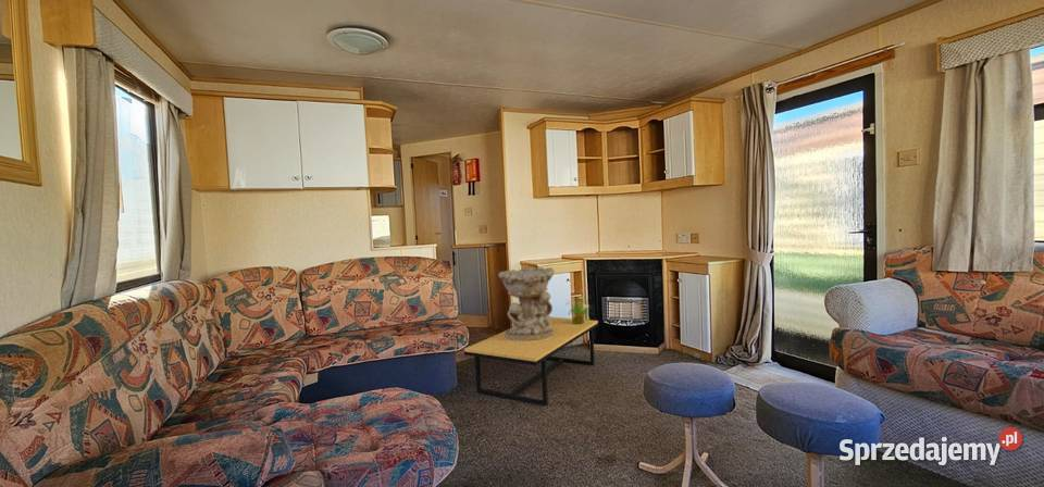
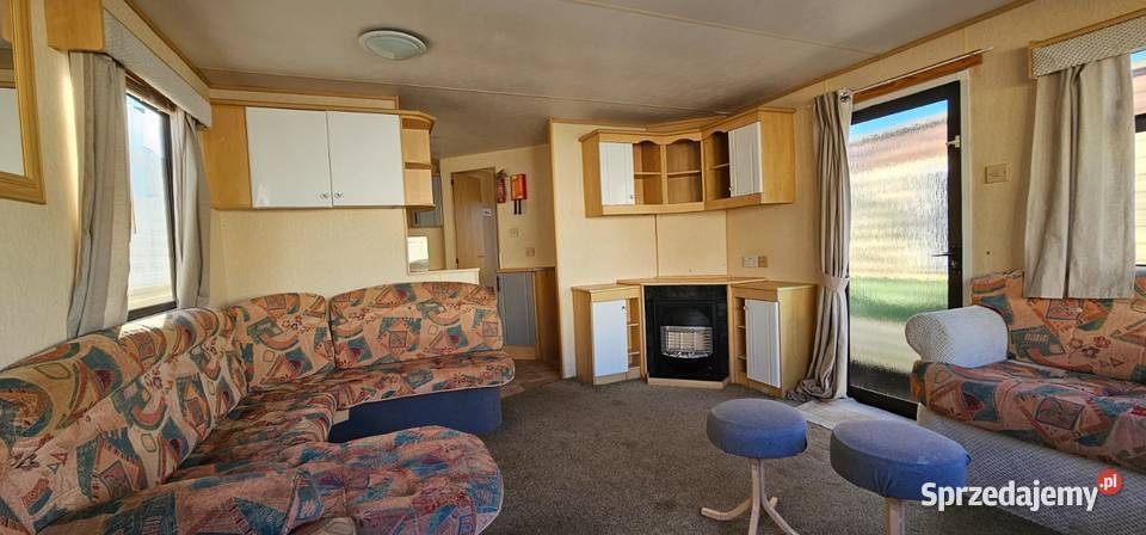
- decorative bowl [497,266,556,341]
- coffee table [463,316,599,407]
- potted plant [564,289,591,324]
